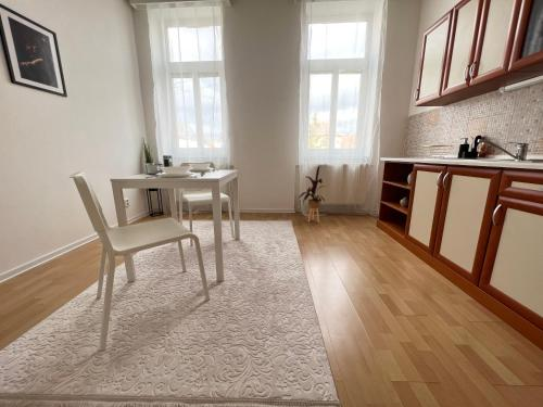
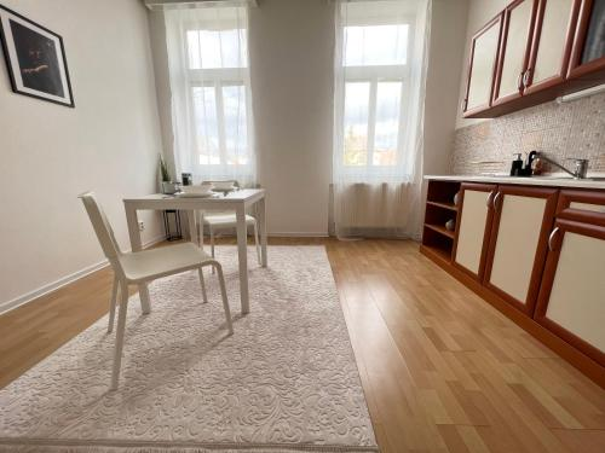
- house plant [298,165,326,224]
